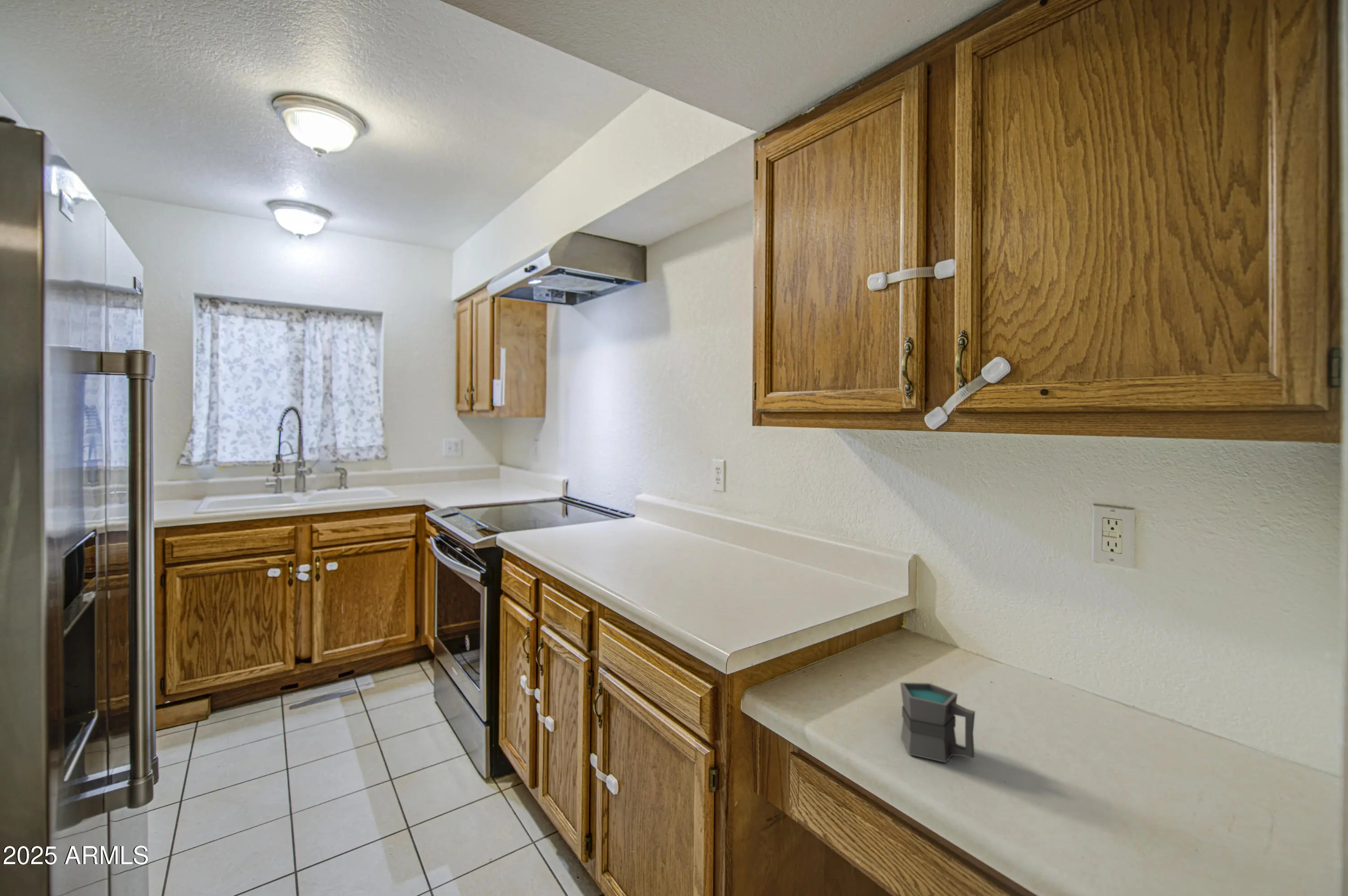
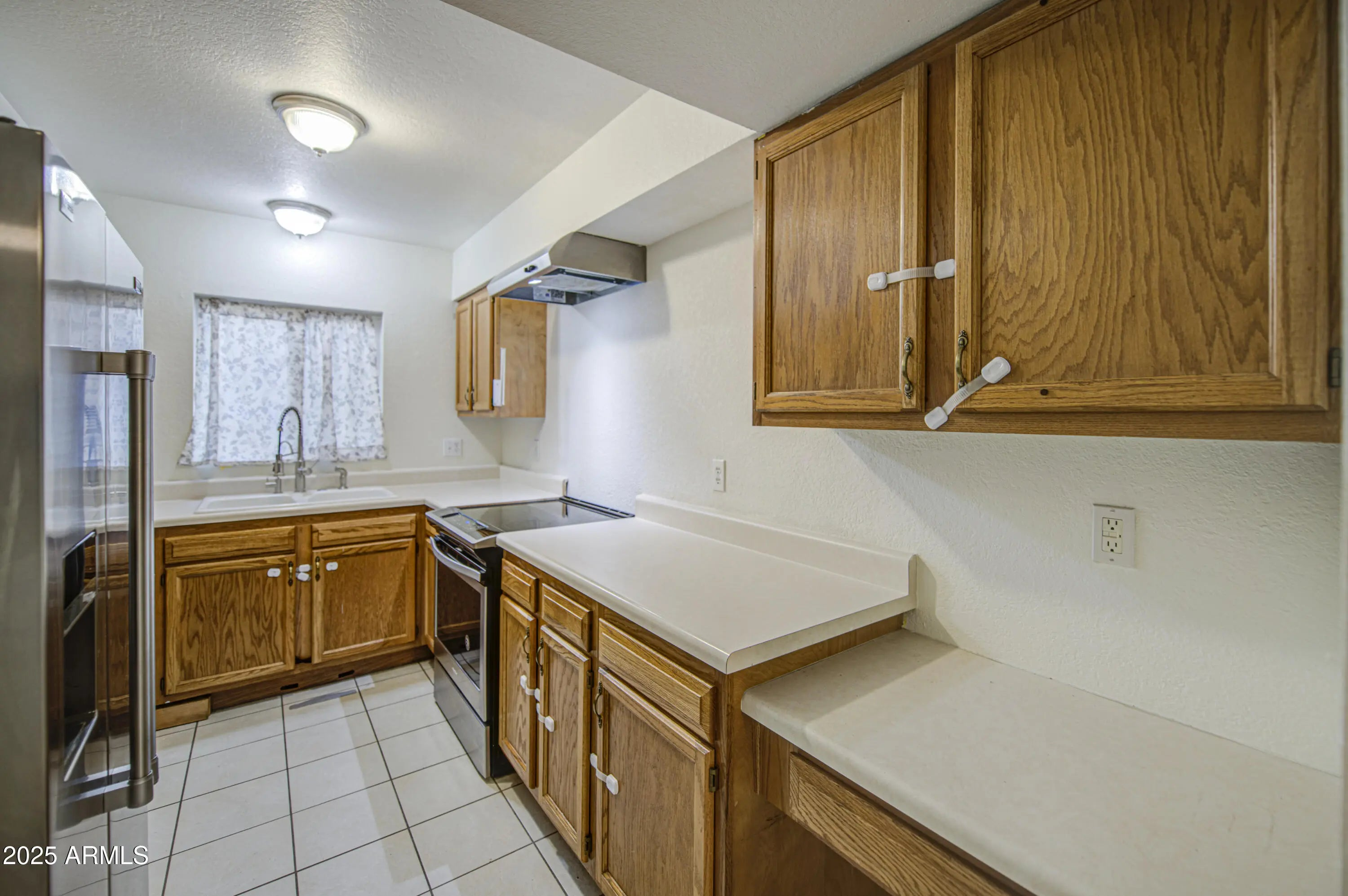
- mug [900,682,976,763]
